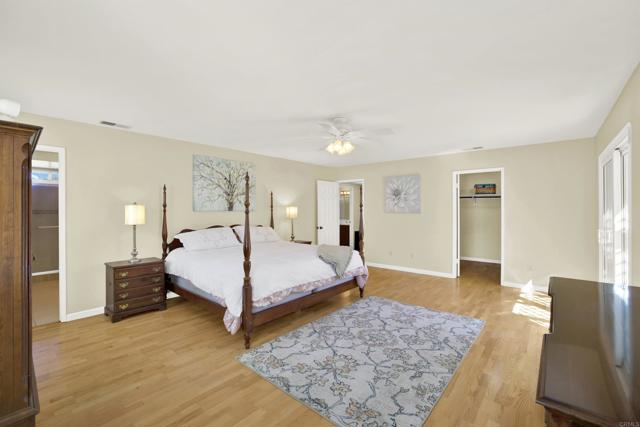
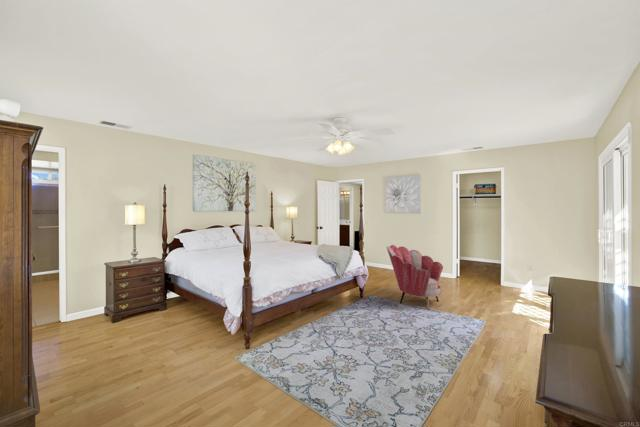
+ armchair [386,244,444,310]
